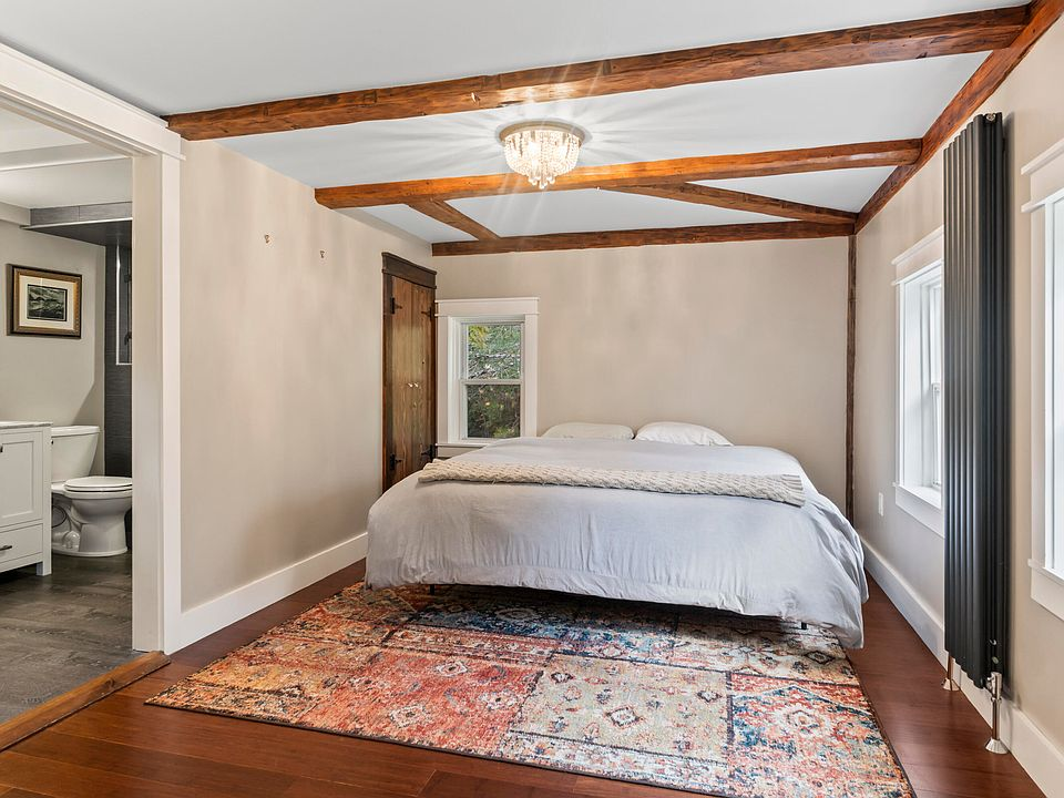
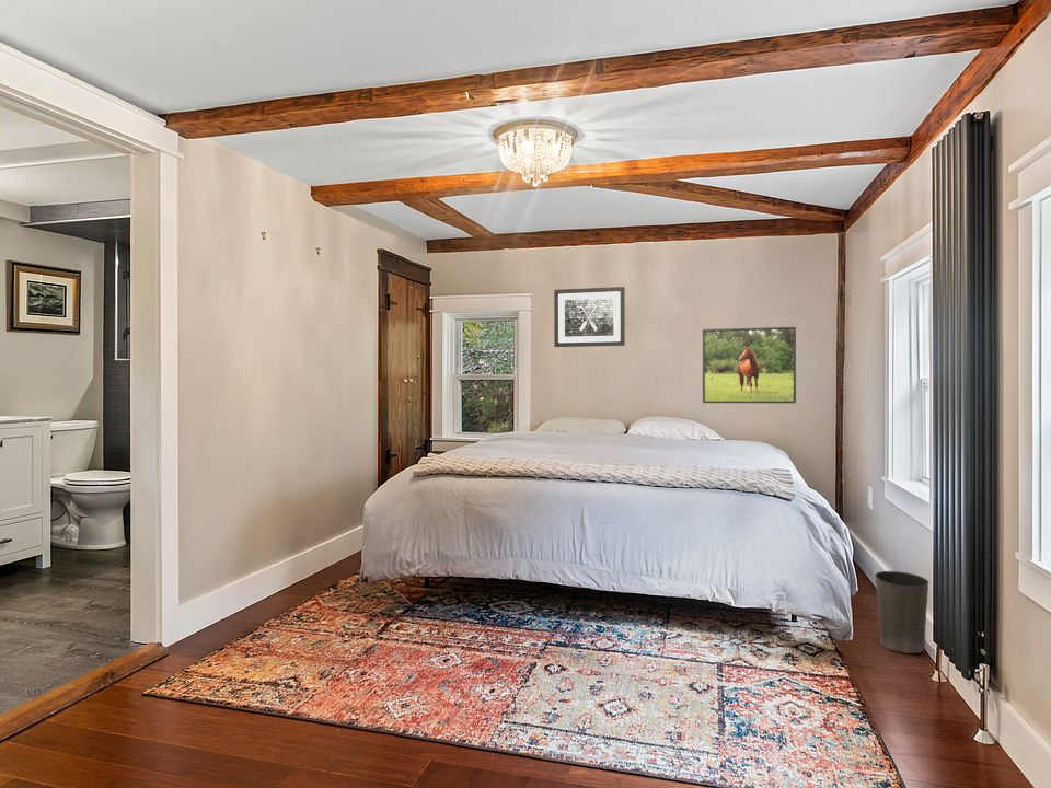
+ waste basket [874,570,931,654]
+ wall art [553,286,626,348]
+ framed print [702,326,797,404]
